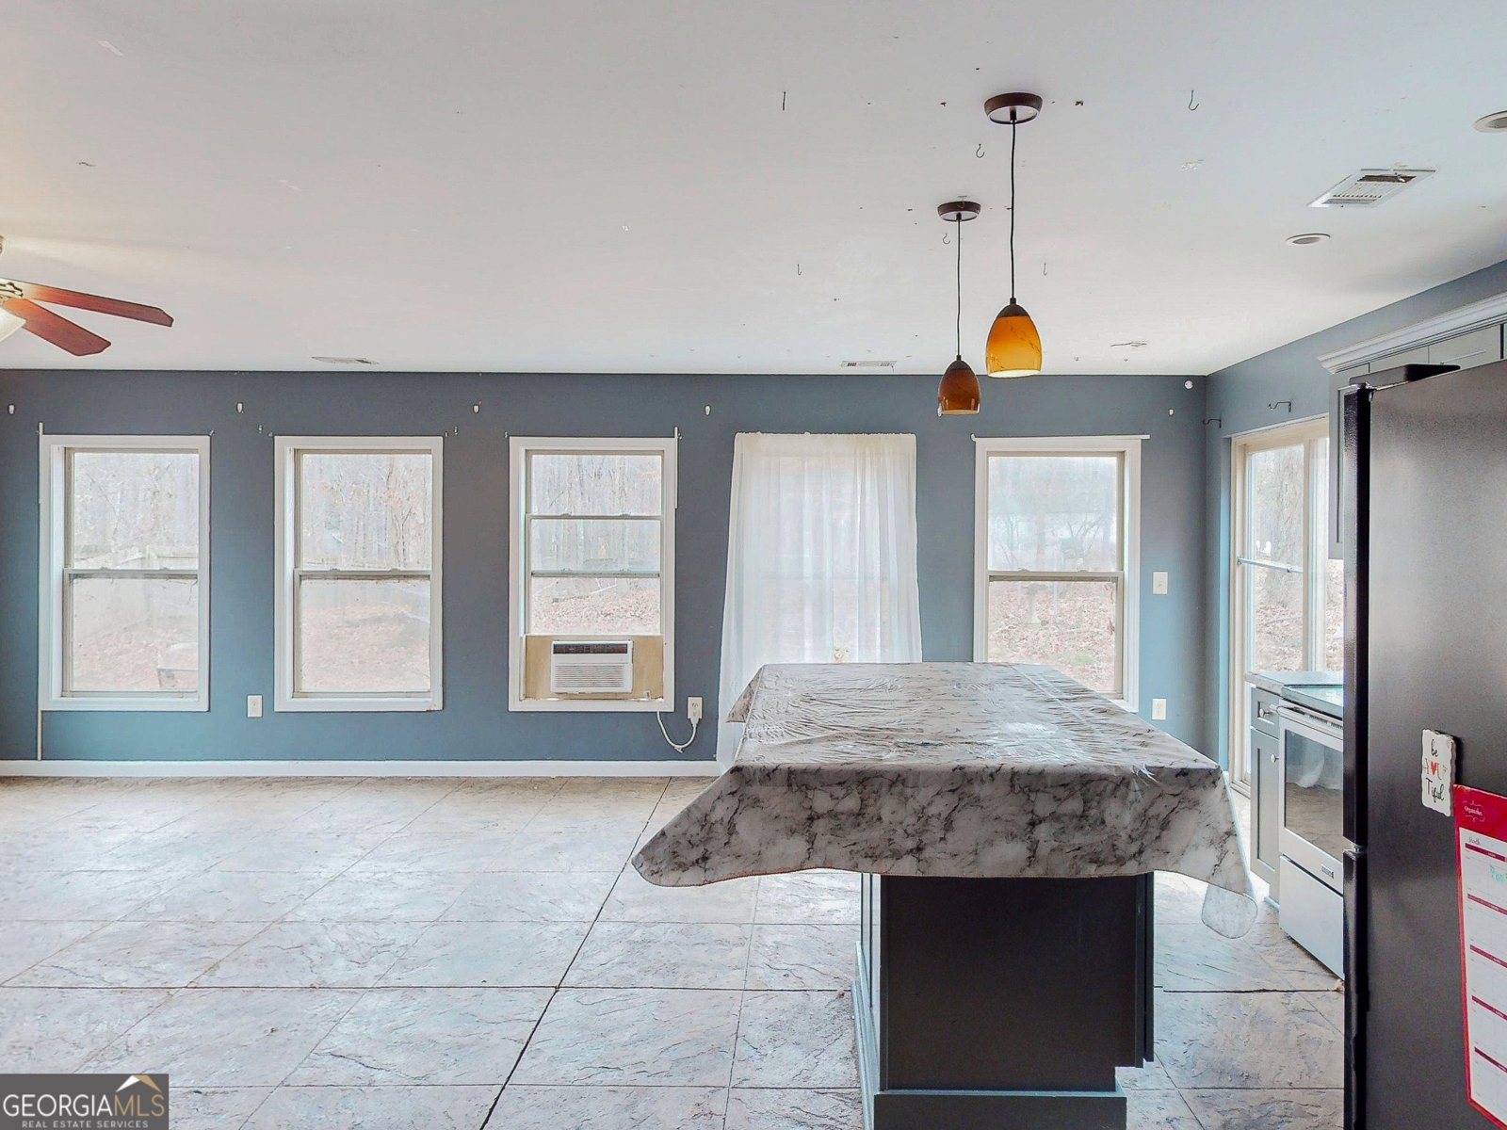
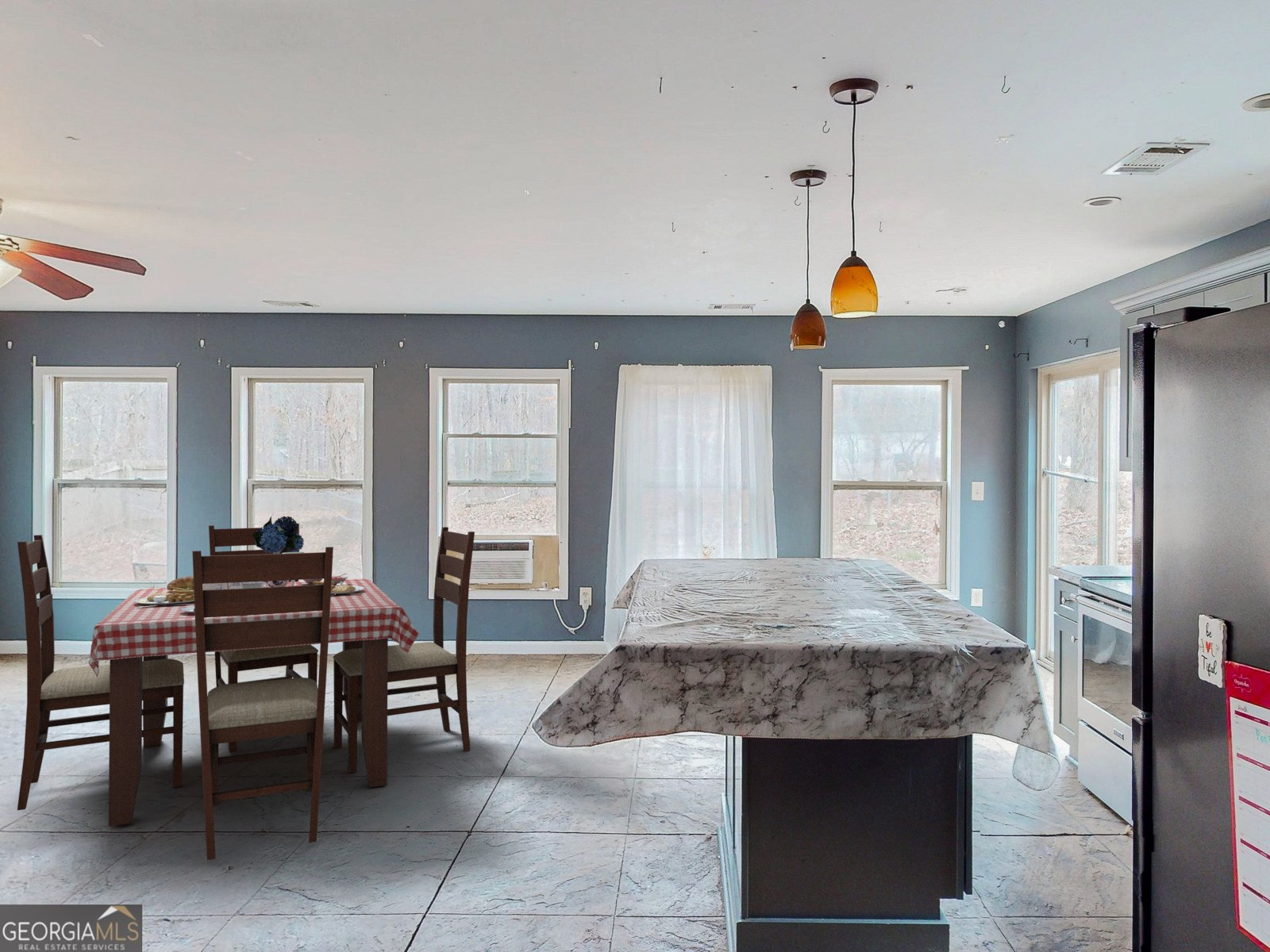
+ dining table [17,514,475,861]
